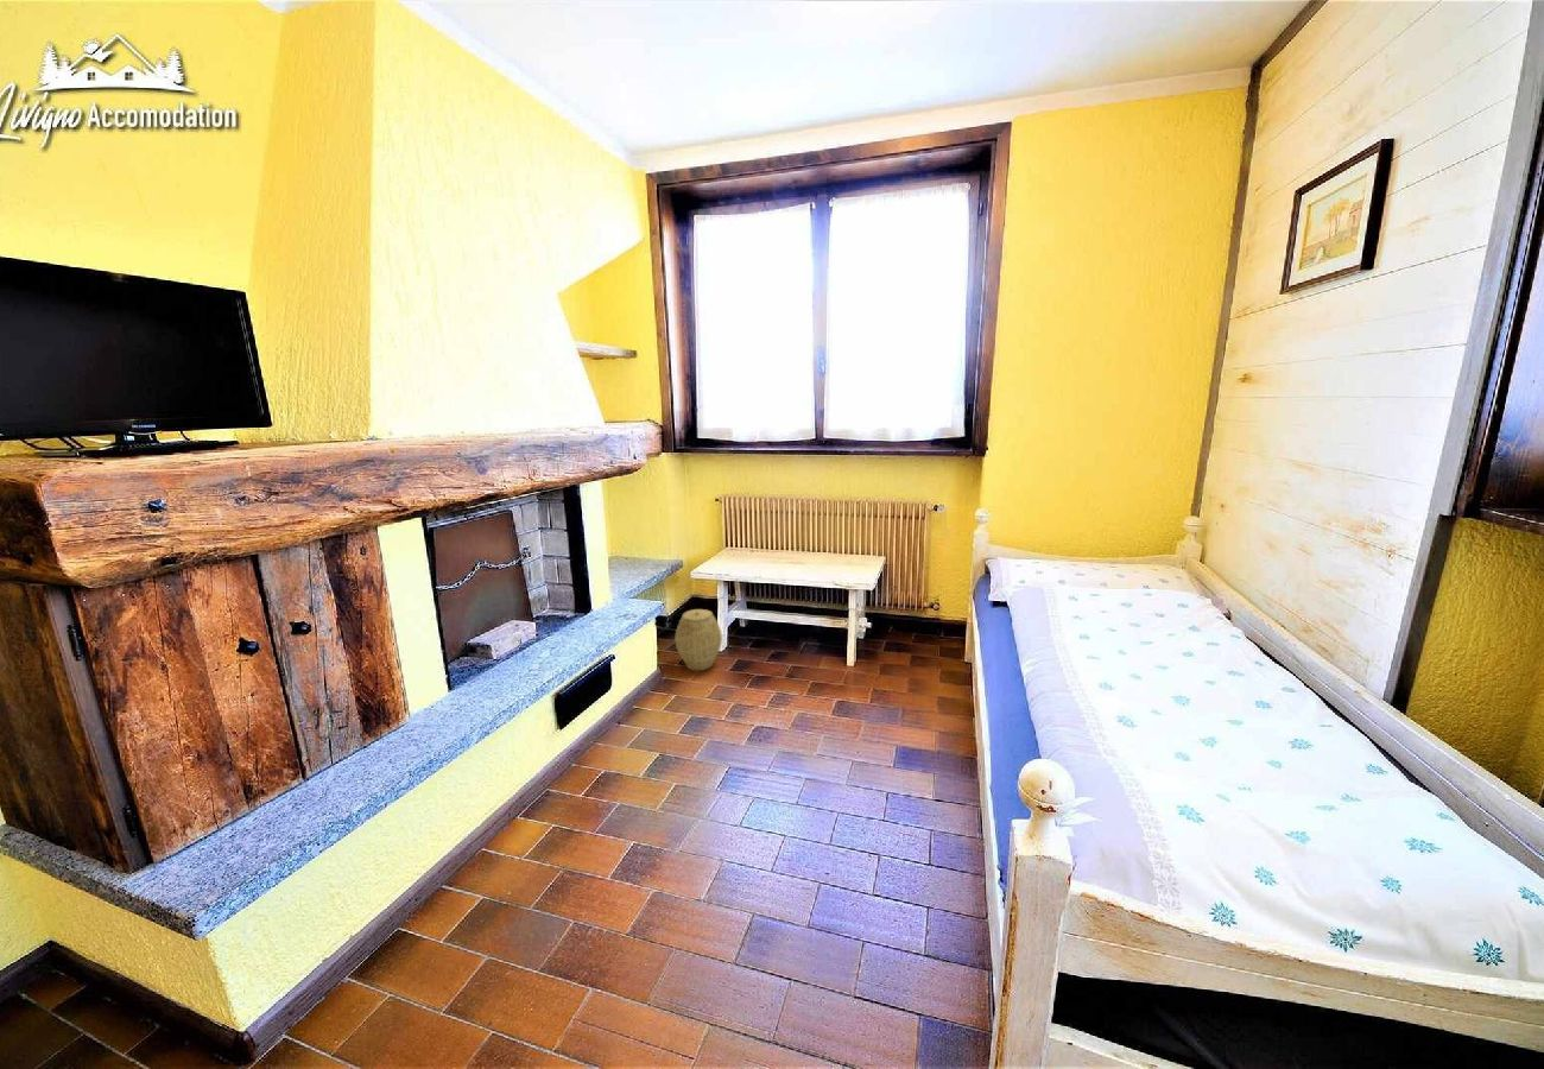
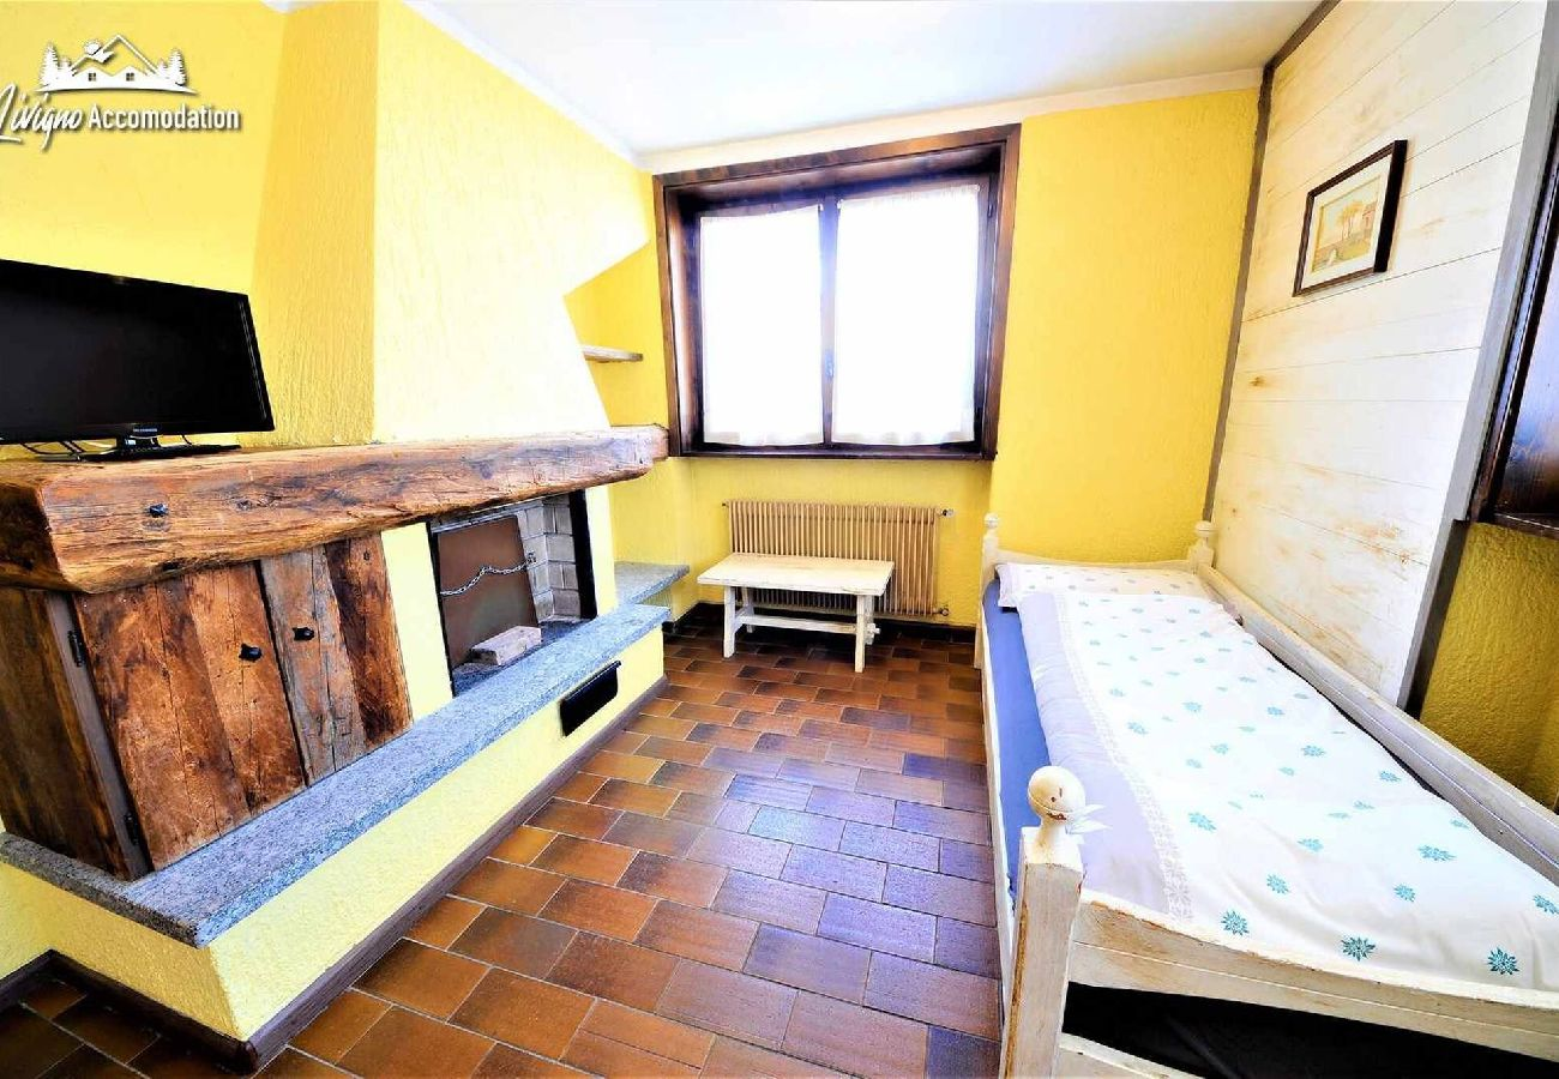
- woven basket [673,608,723,671]
